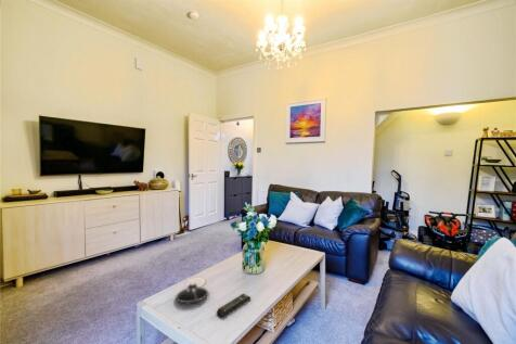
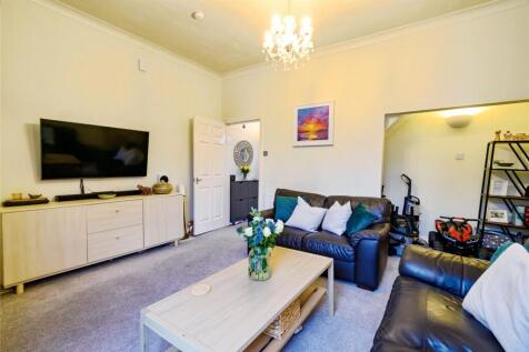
- remote control [216,293,251,318]
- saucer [175,282,209,304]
